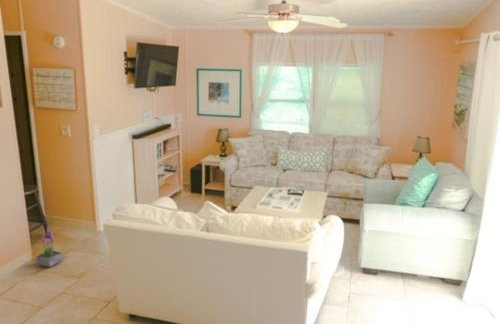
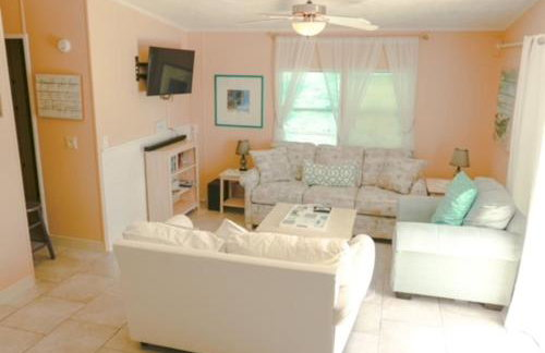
- potted plant [35,227,63,268]
